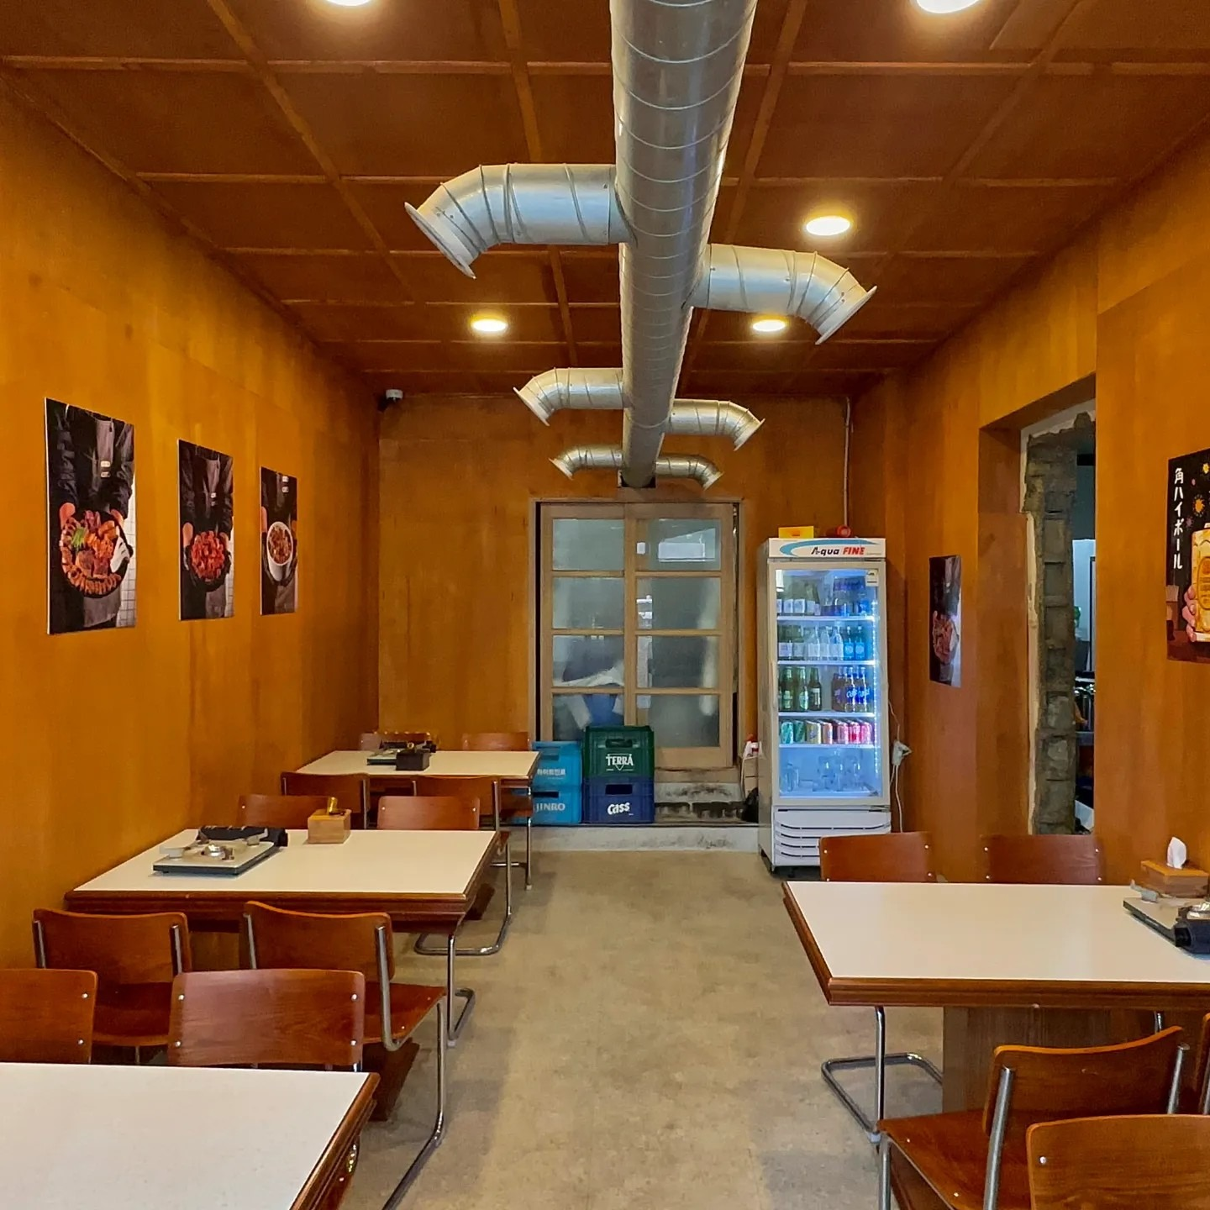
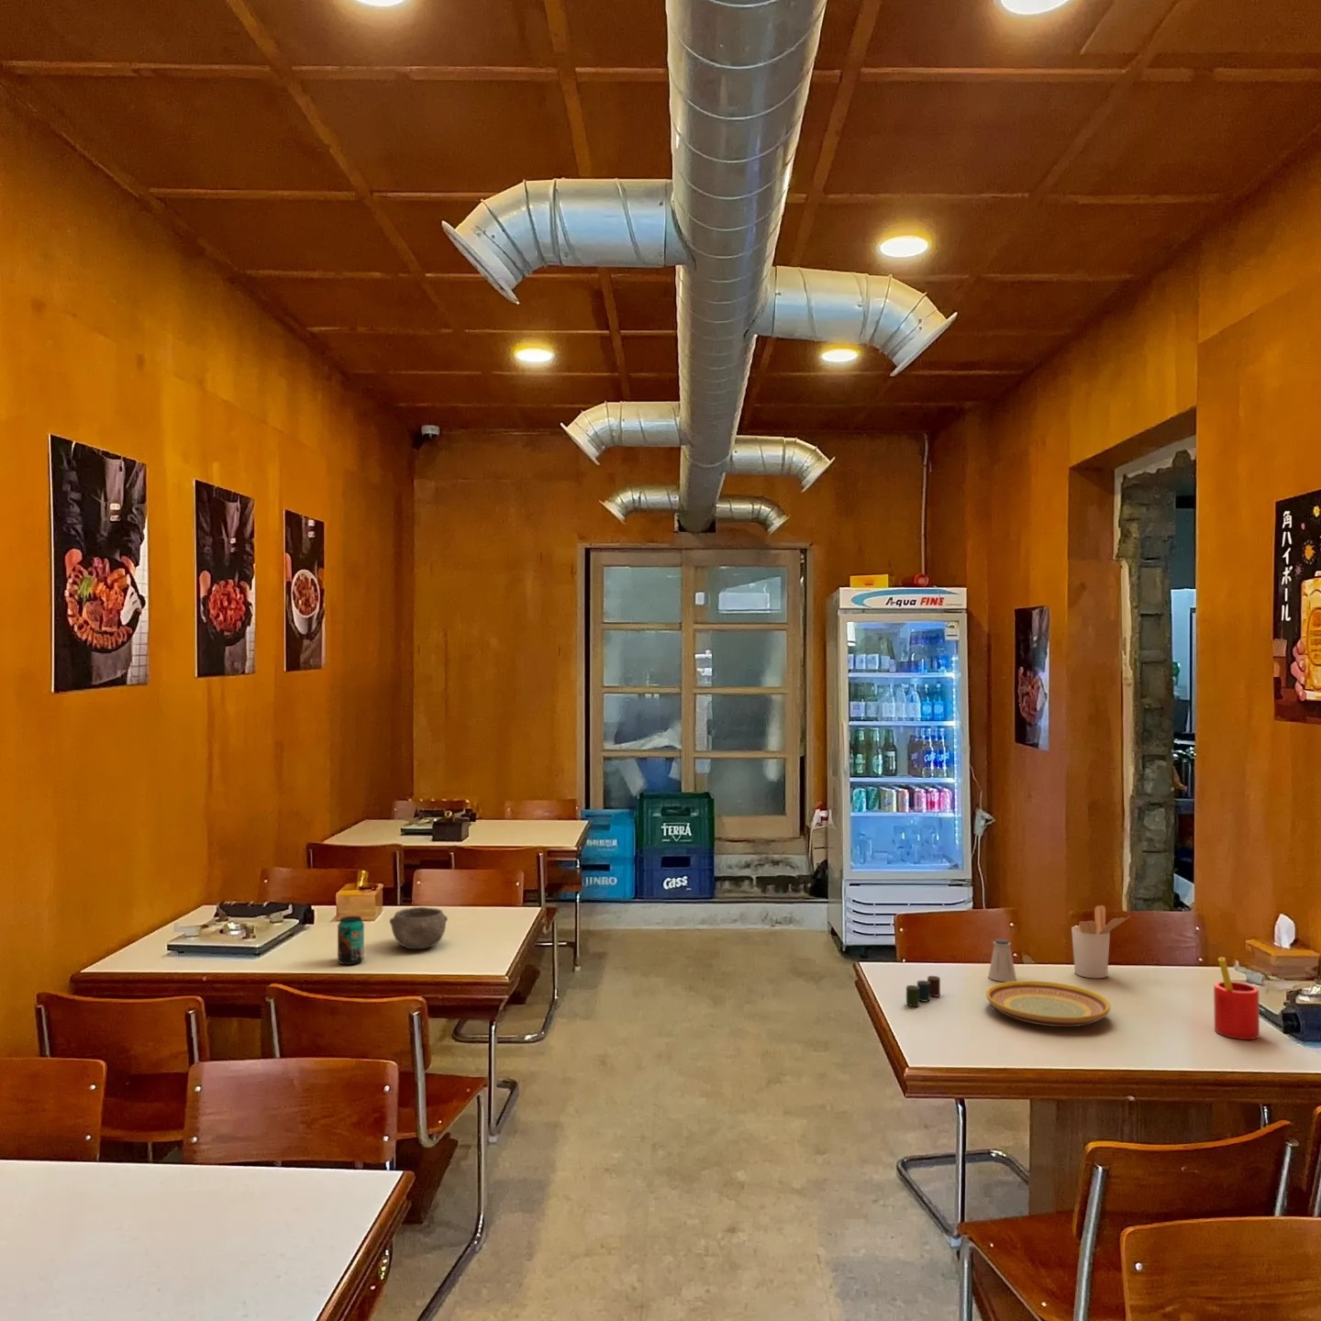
+ straw [1213,956,1261,1040]
+ plate [985,980,1111,1027]
+ cup [905,975,941,1008]
+ beverage can [336,916,365,965]
+ utensil holder [1071,905,1131,979]
+ bowl [390,906,449,950]
+ saltshaker [987,938,1017,982]
